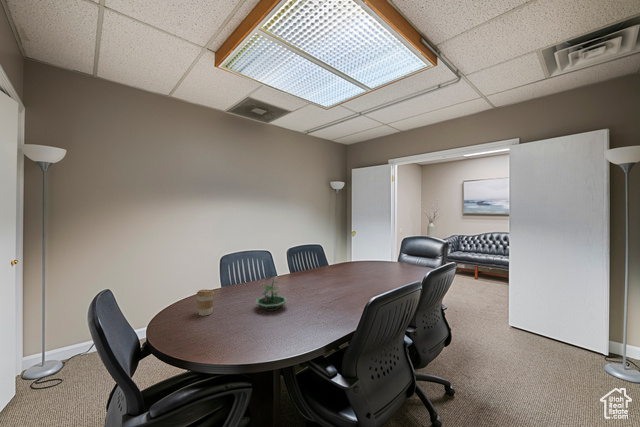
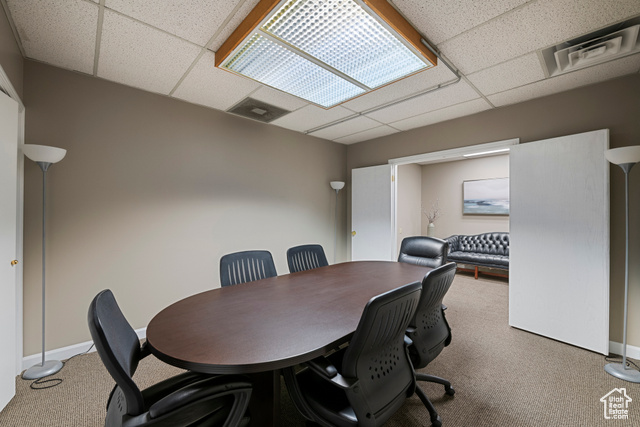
- terrarium [255,275,288,312]
- coffee cup [195,289,215,317]
